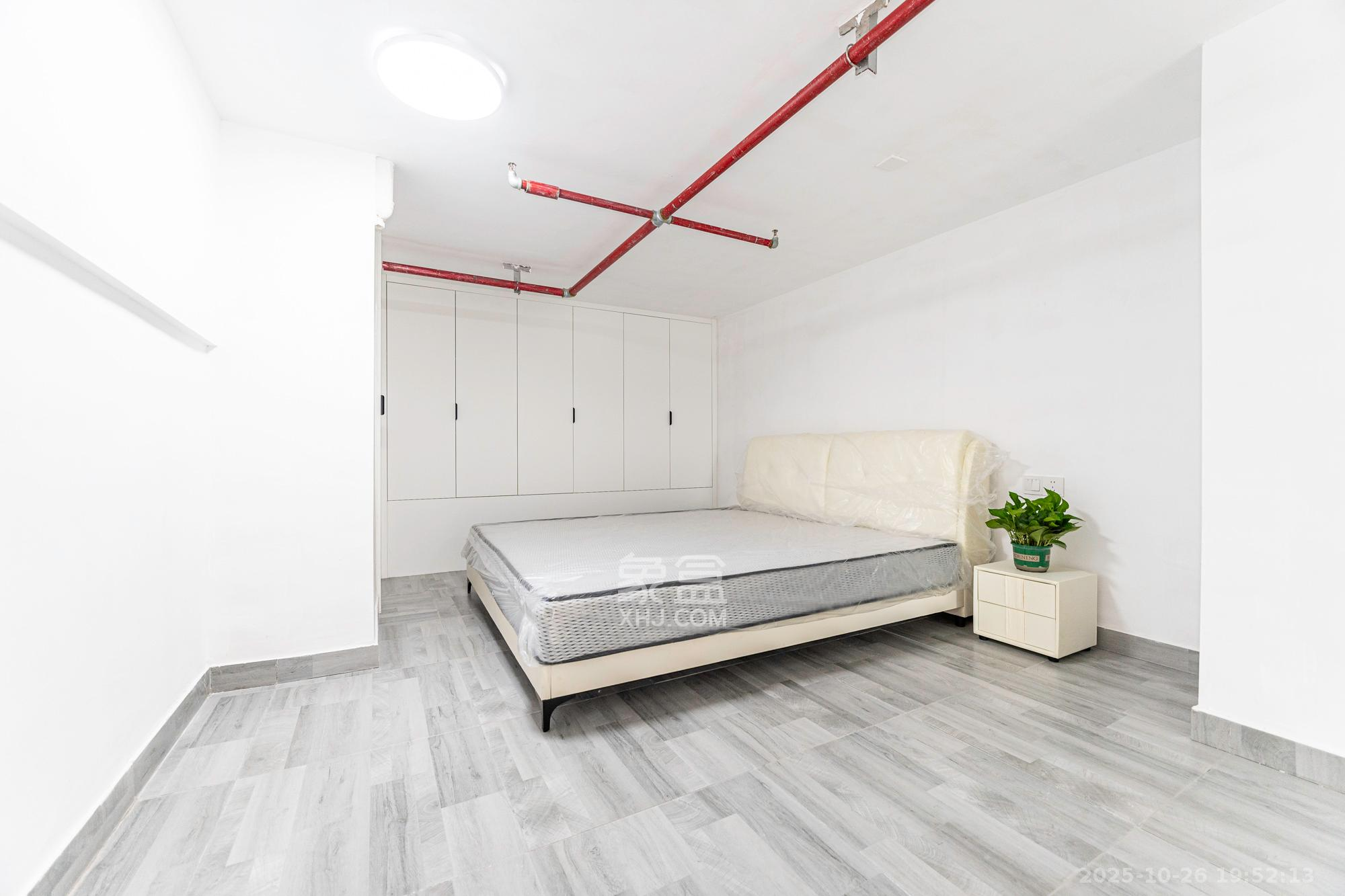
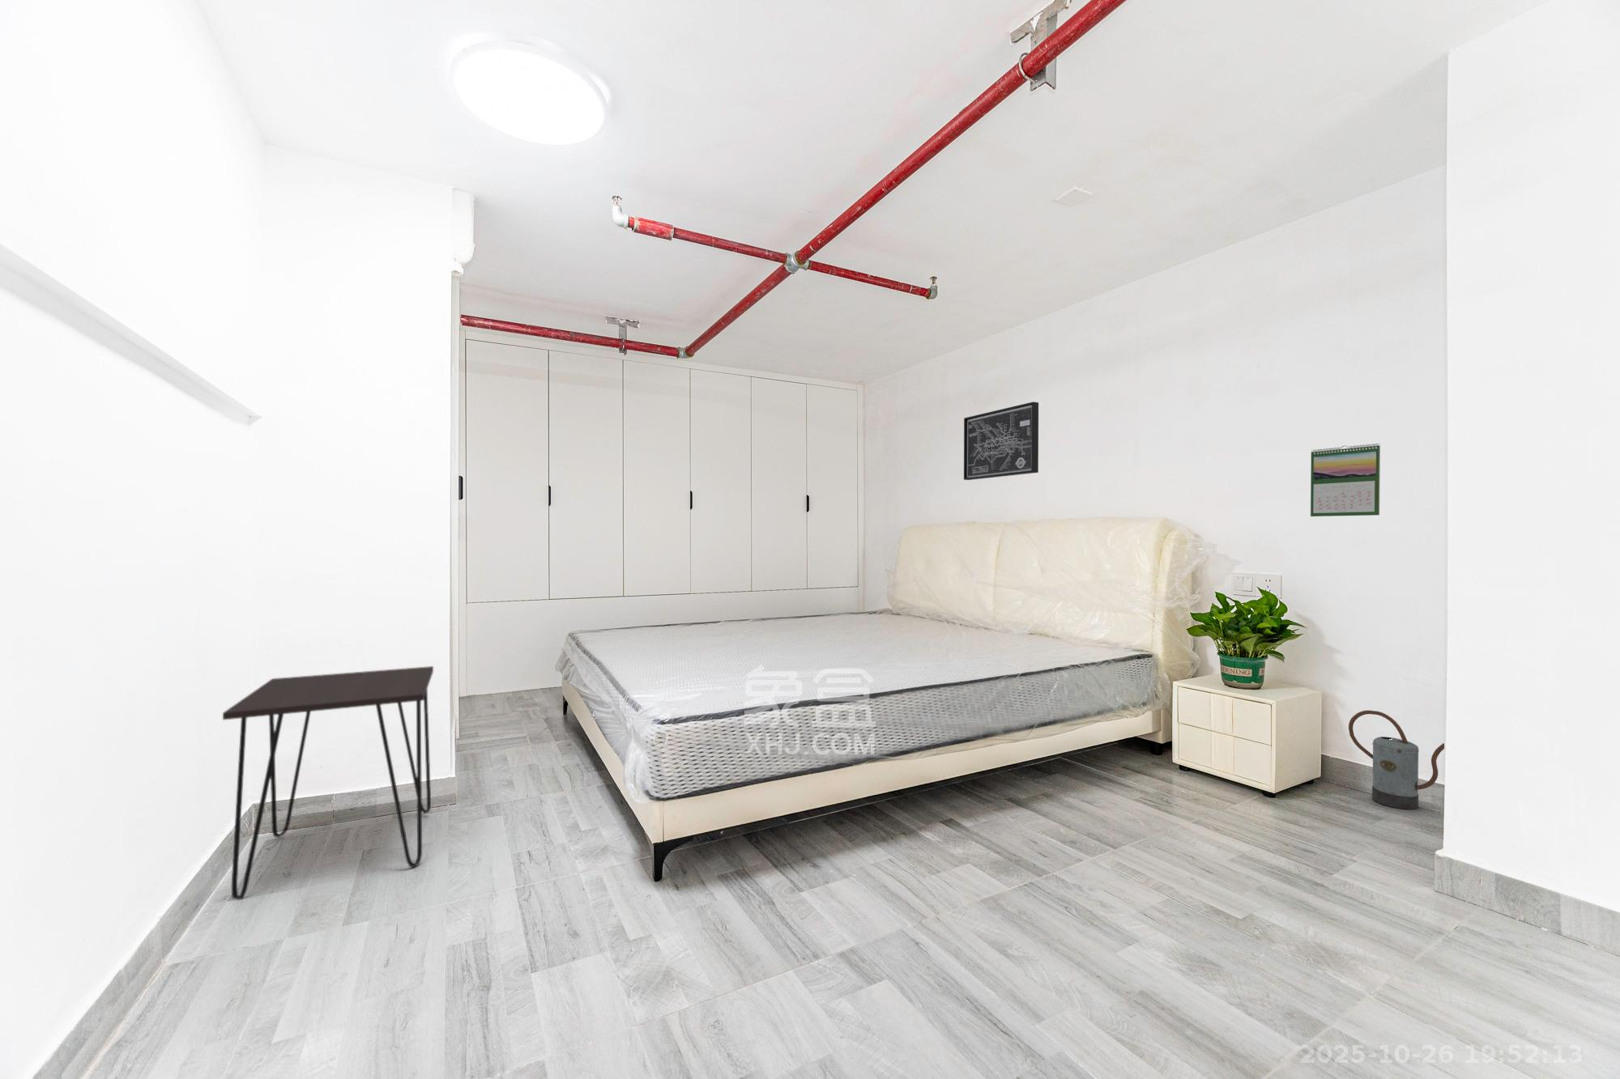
+ wall art [964,401,1039,480]
+ desk [222,666,434,900]
+ calendar [1309,443,1382,518]
+ watering can [1348,709,1445,810]
